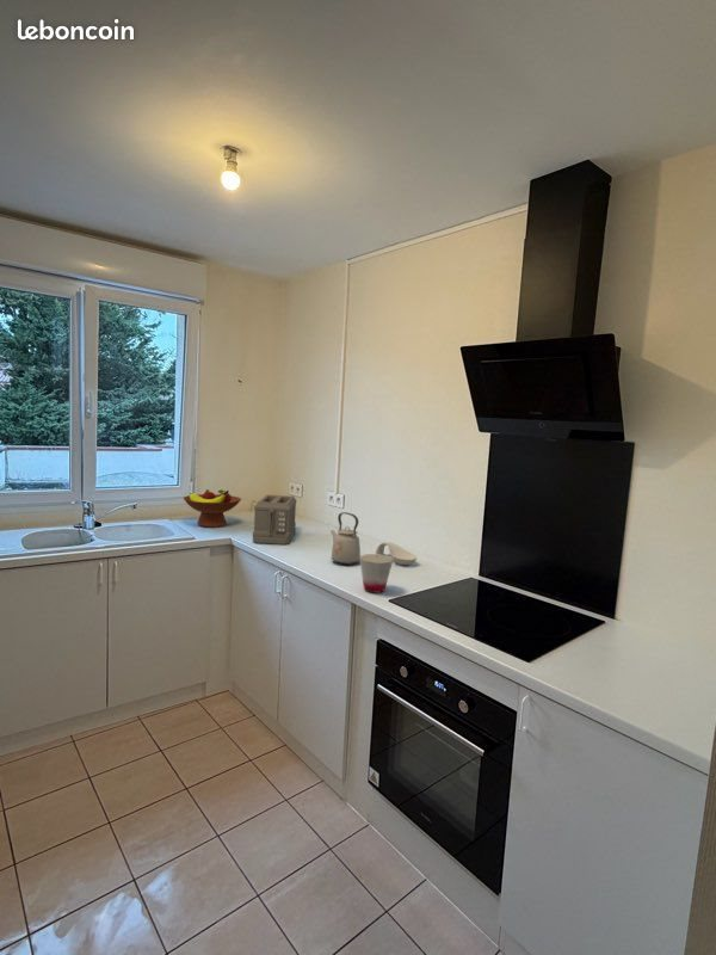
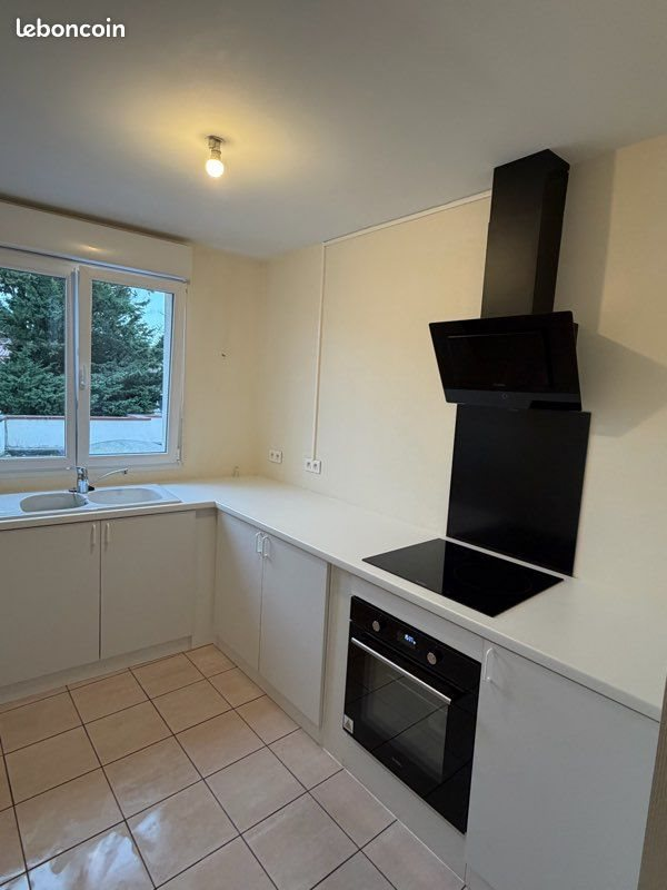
- kettle [329,511,362,566]
- fruit bowl [183,488,242,529]
- cup [359,553,394,594]
- toaster [252,493,297,546]
- spoon rest [375,541,418,566]
